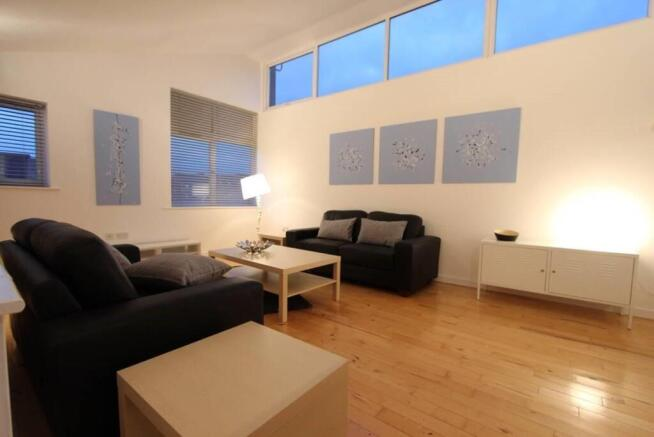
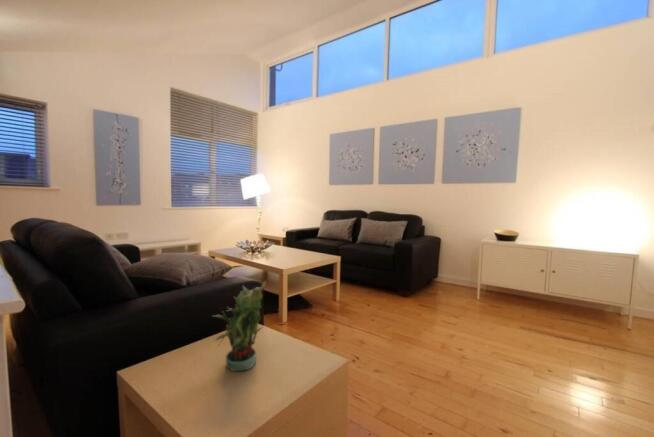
+ potted plant [211,280,267,372]
